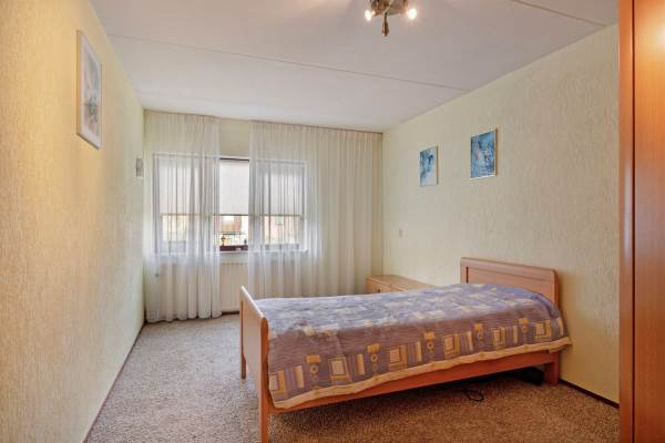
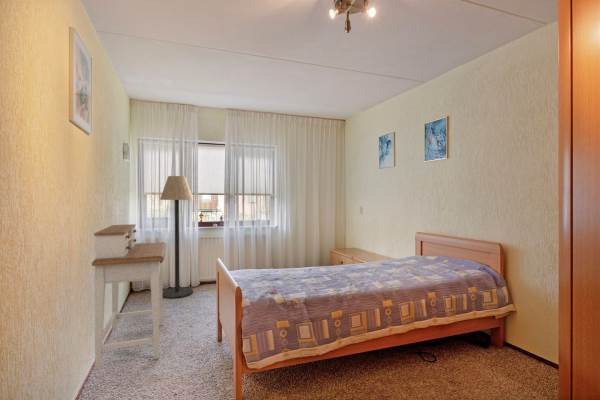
+ floor lamp [159,175,194,299]
+ desk [91,223,168,370]
